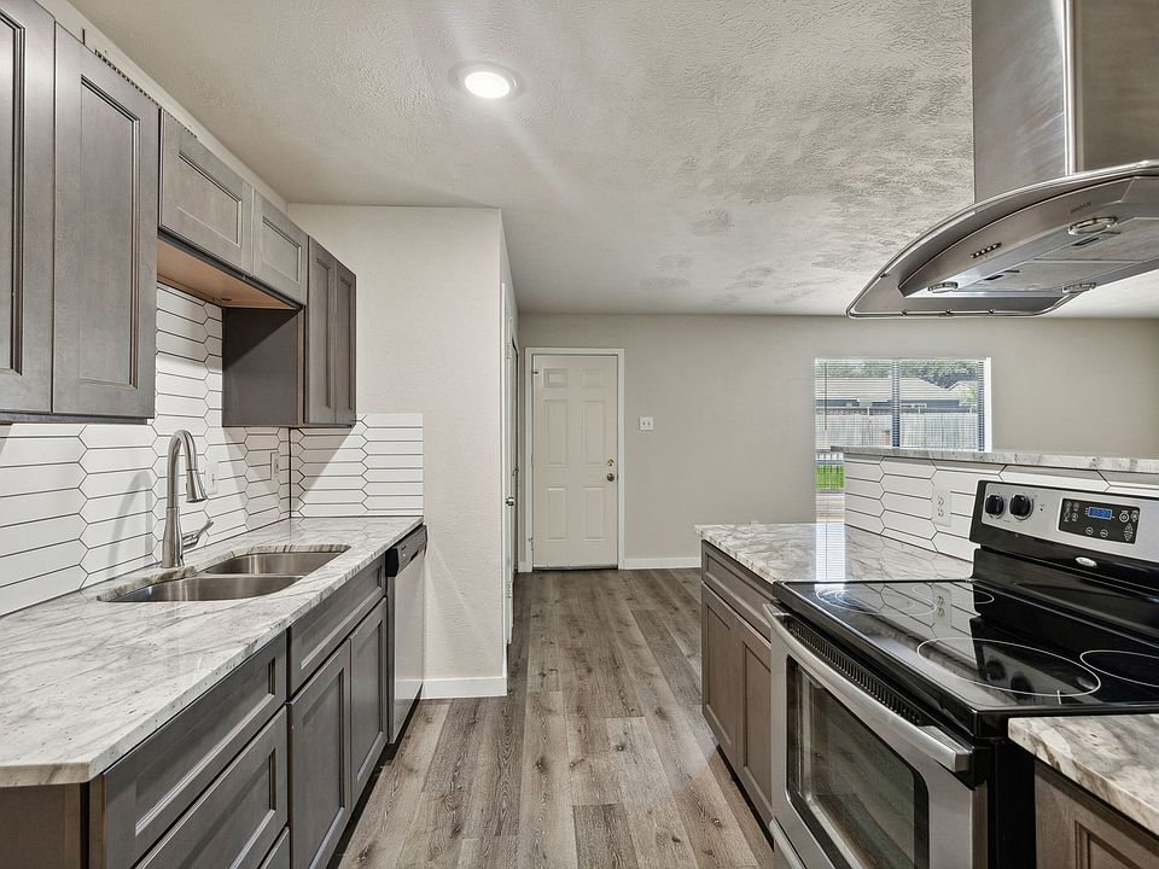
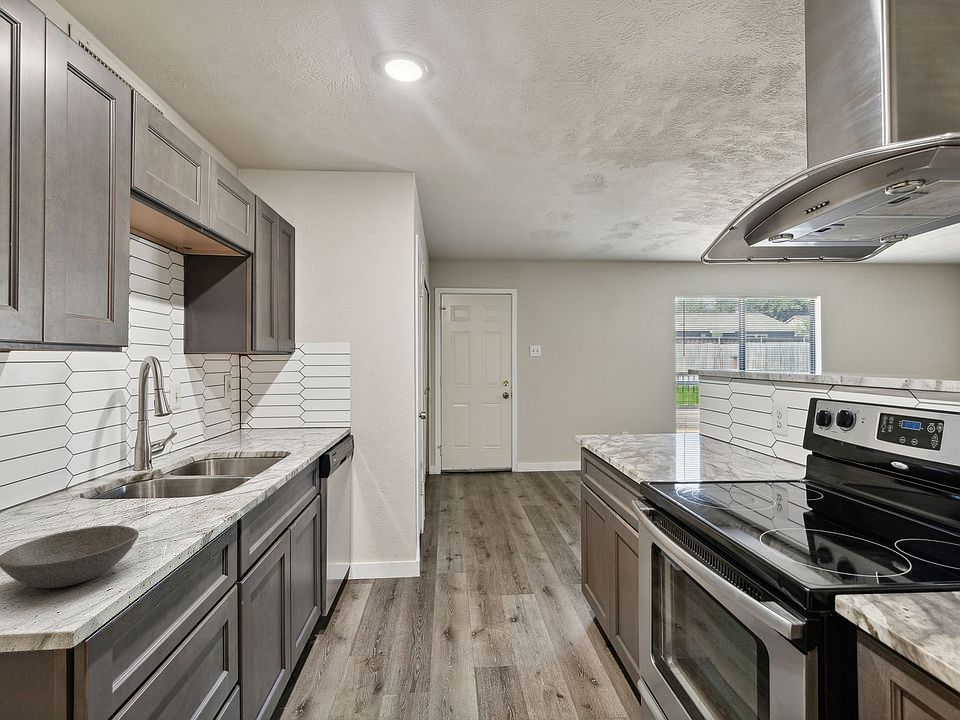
+ soup bowl [0,524,140,589]
